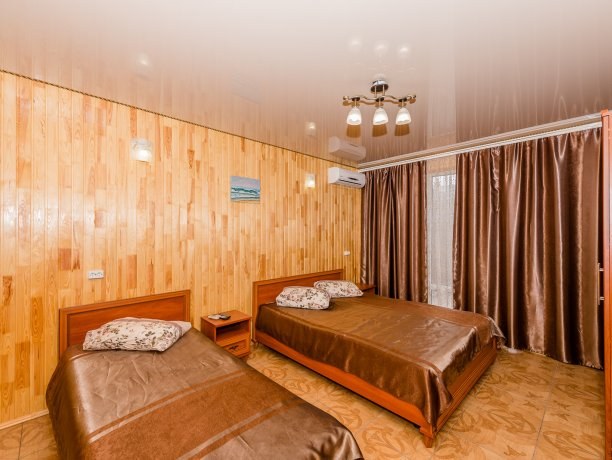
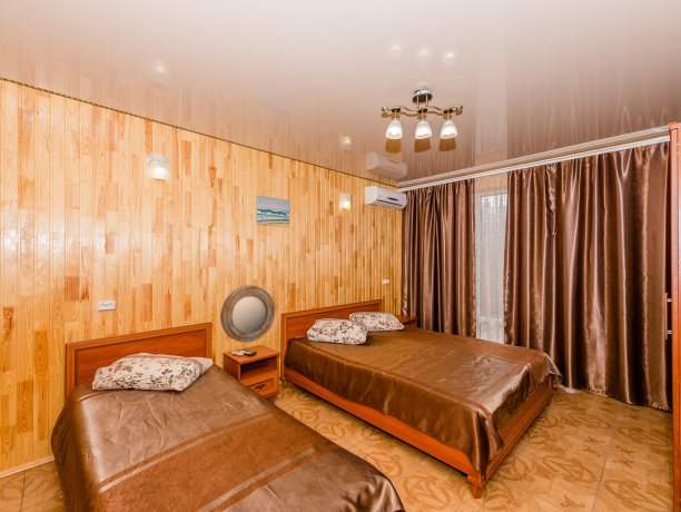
+ home mirror [219,284,276,344]
